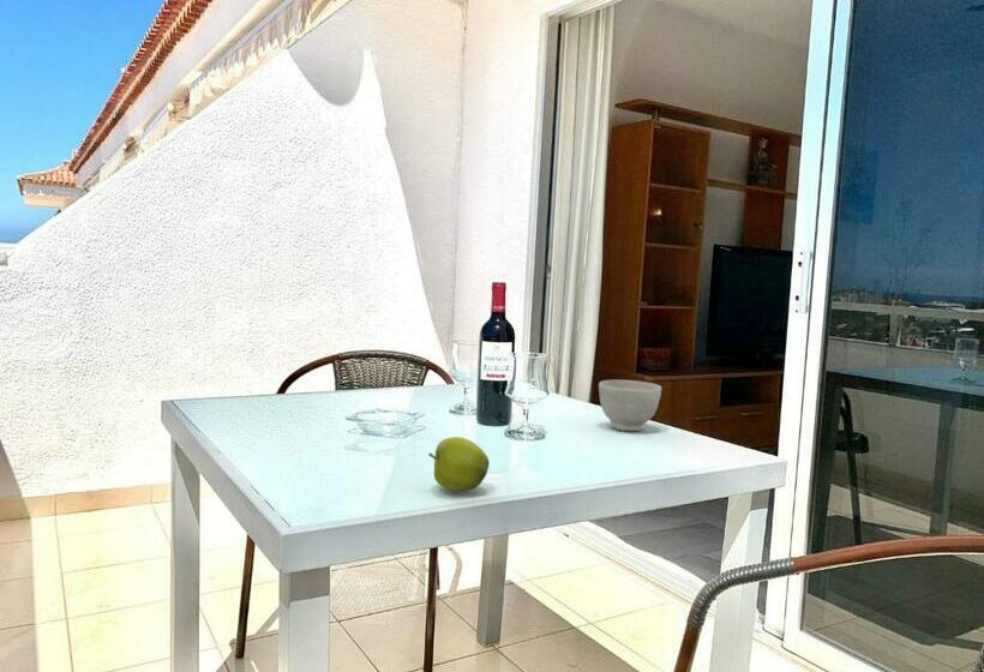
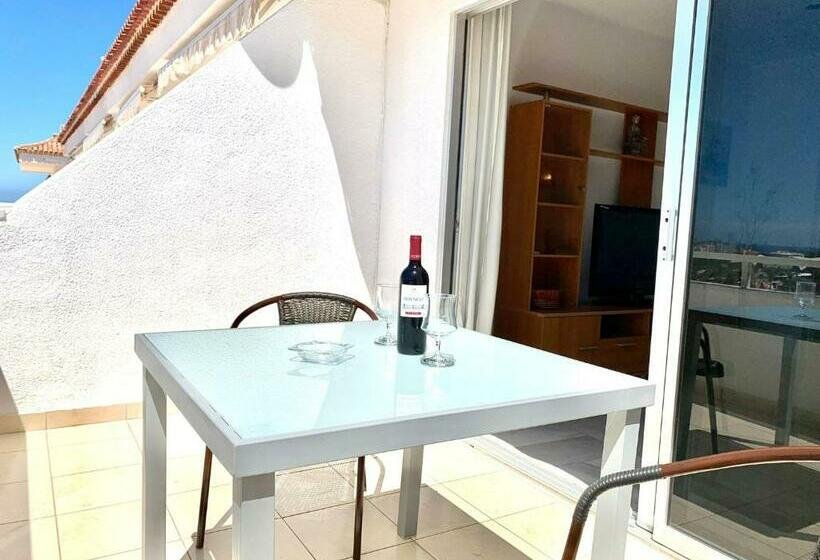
- apple [427,436,491,492]
- bowl [598,379,662,432]
